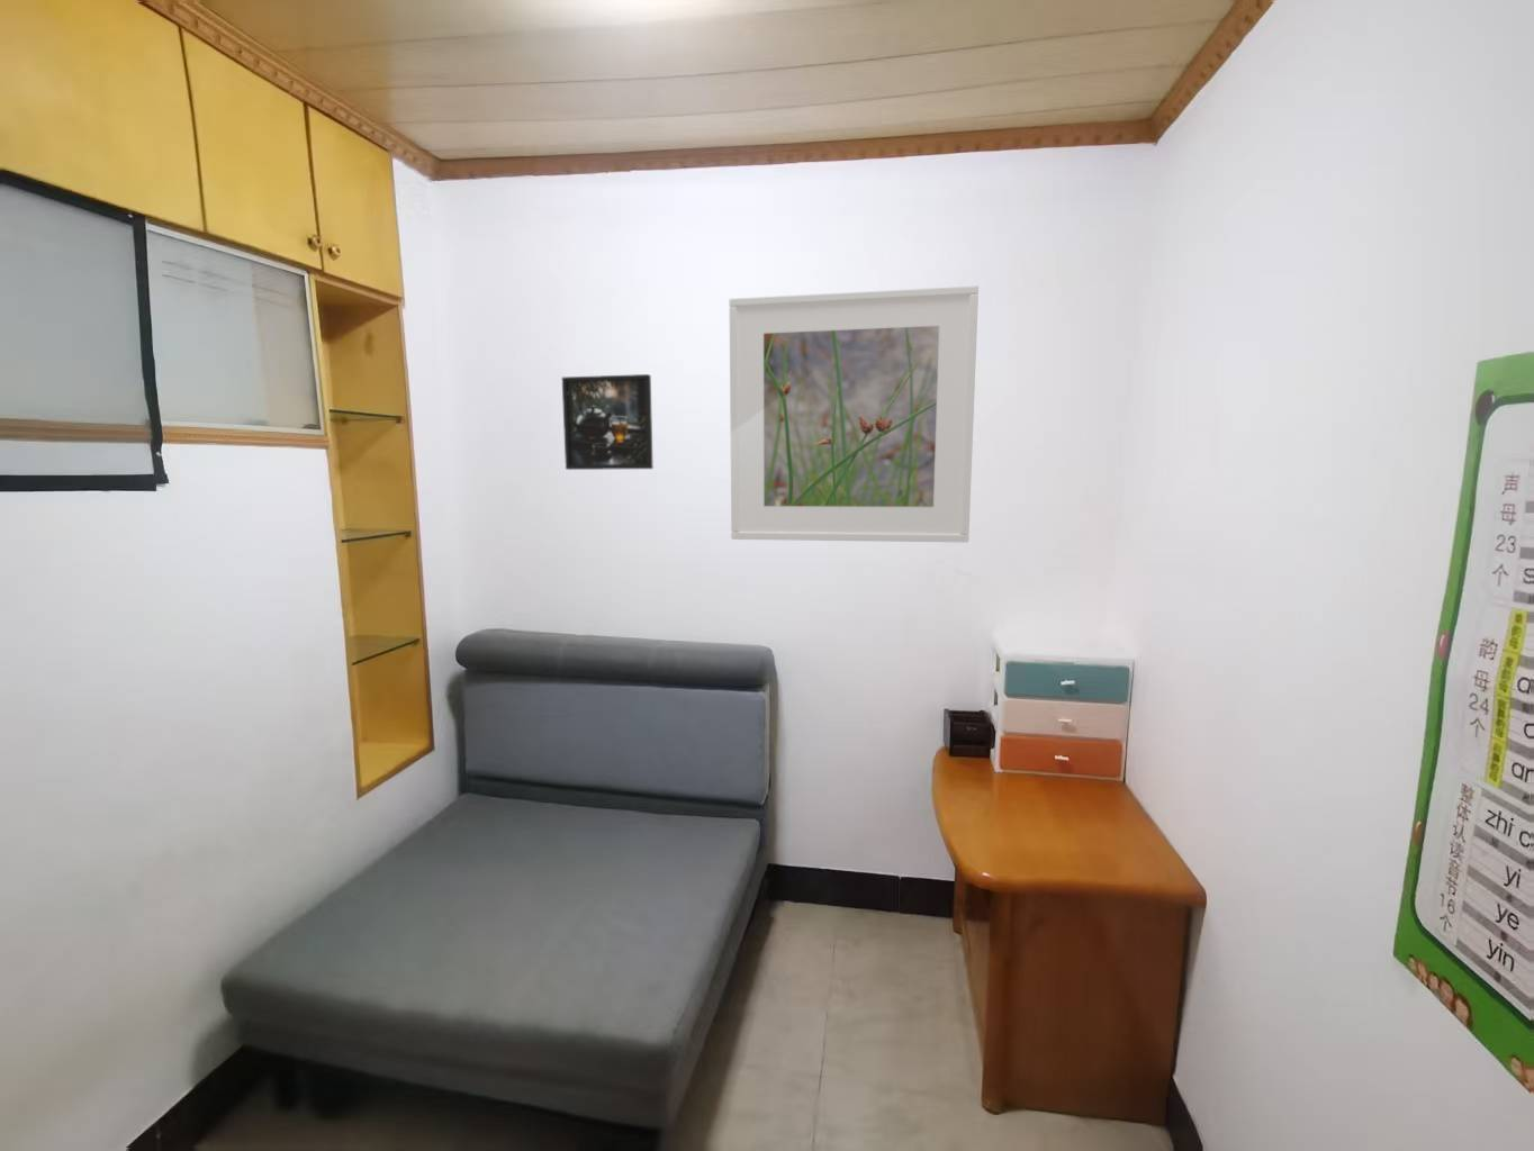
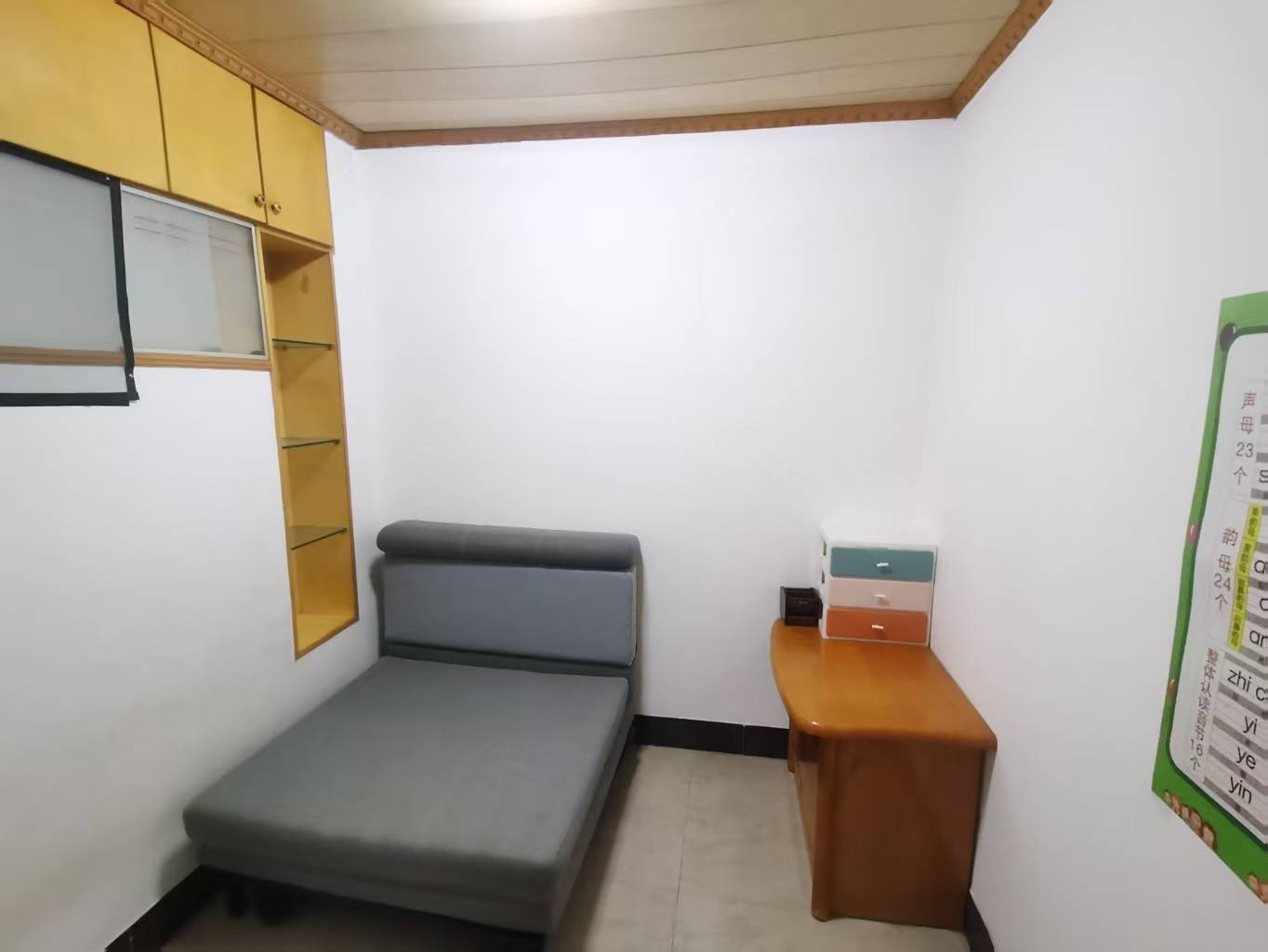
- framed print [728,284,980,543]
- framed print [561,374,654,472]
